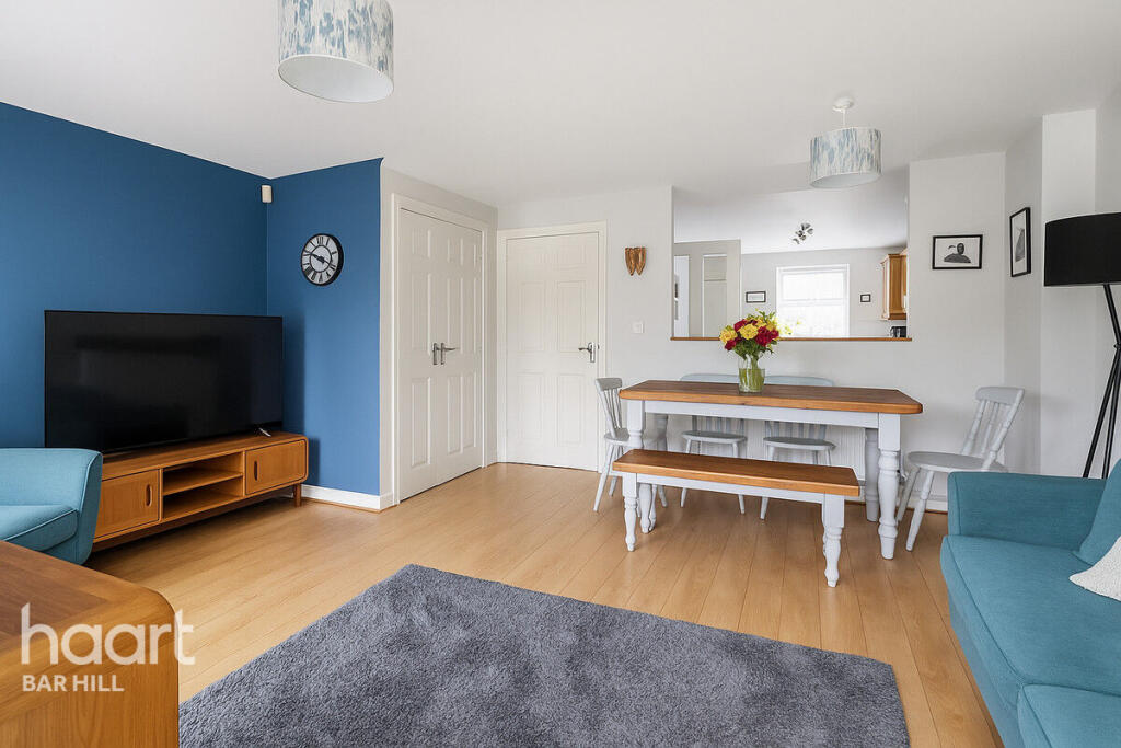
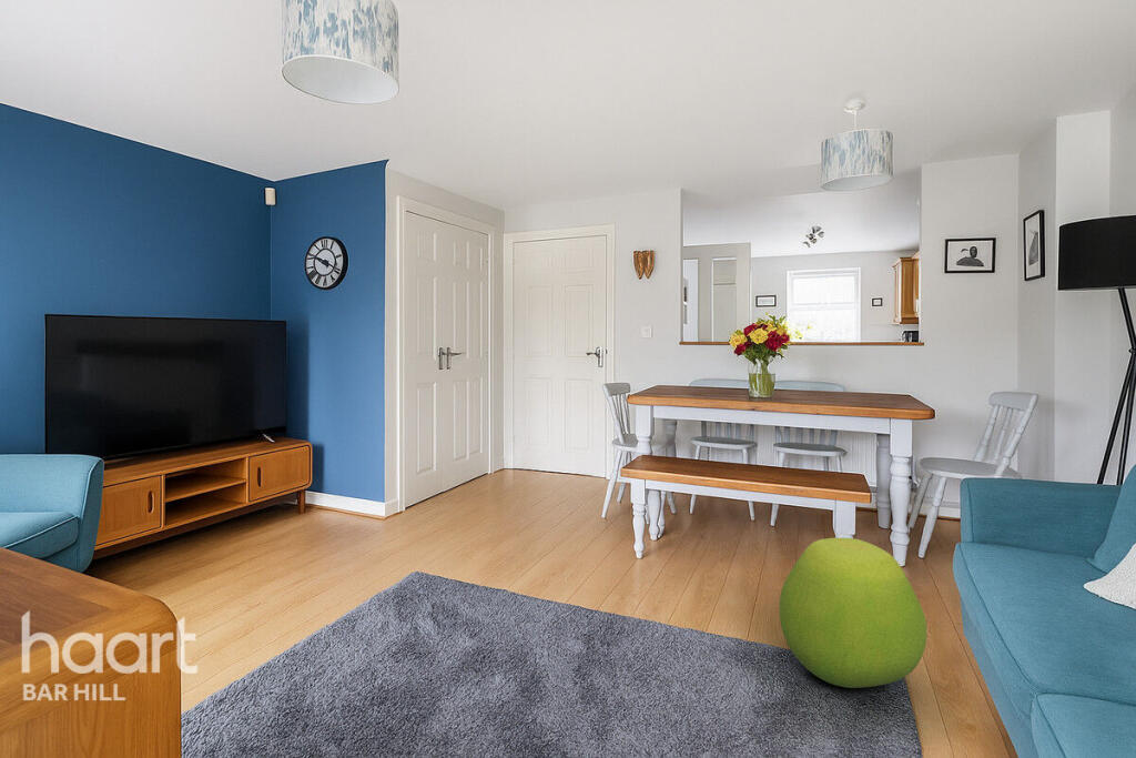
+ ottoman [779,537,929,689]
